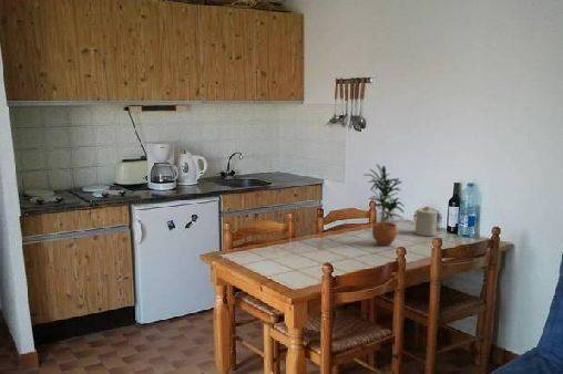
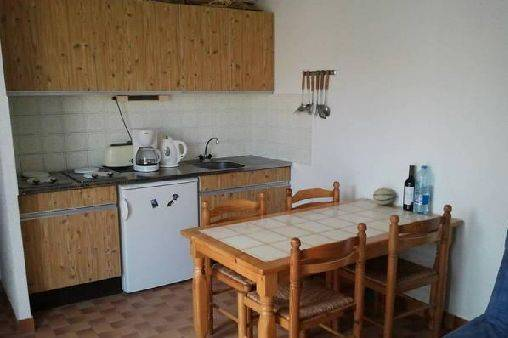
- potted plant [362,163,405,247]
- candle [413,206,438,237]
